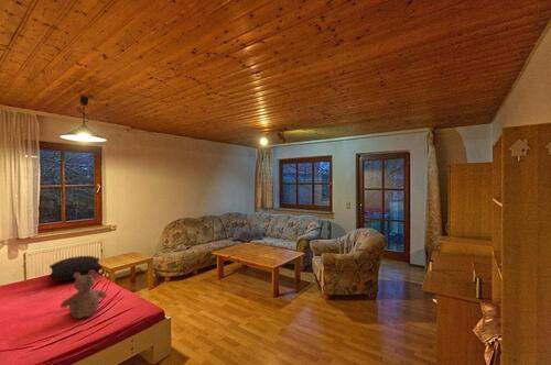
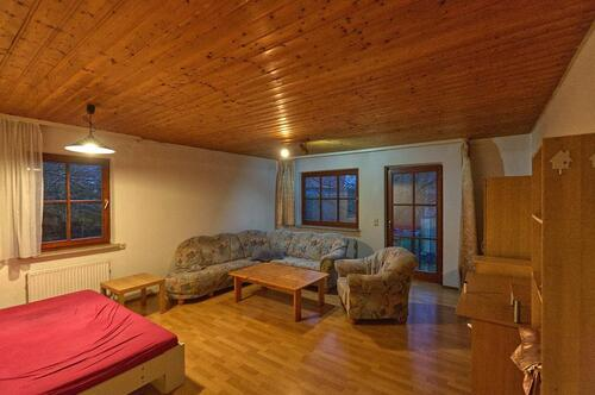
- pillow [46,255,105,281]
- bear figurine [60,270,108,320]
